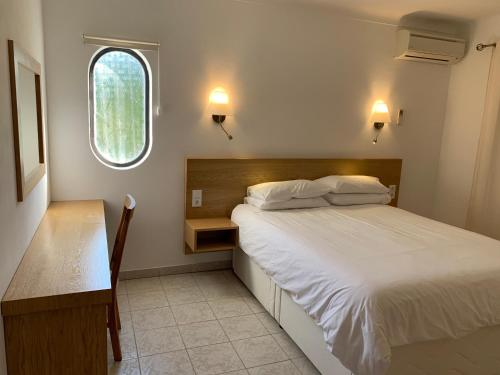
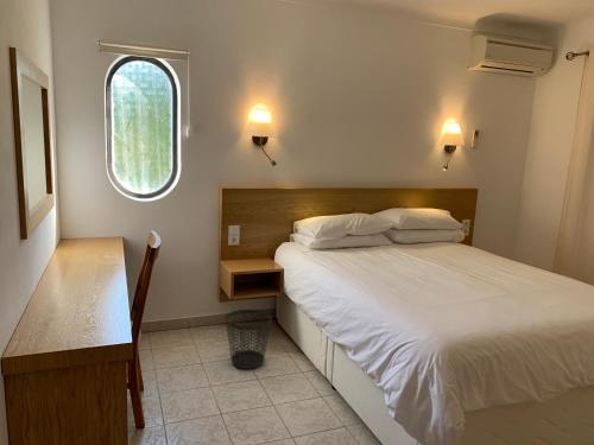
+ wastebasket [225,309,273,370]
